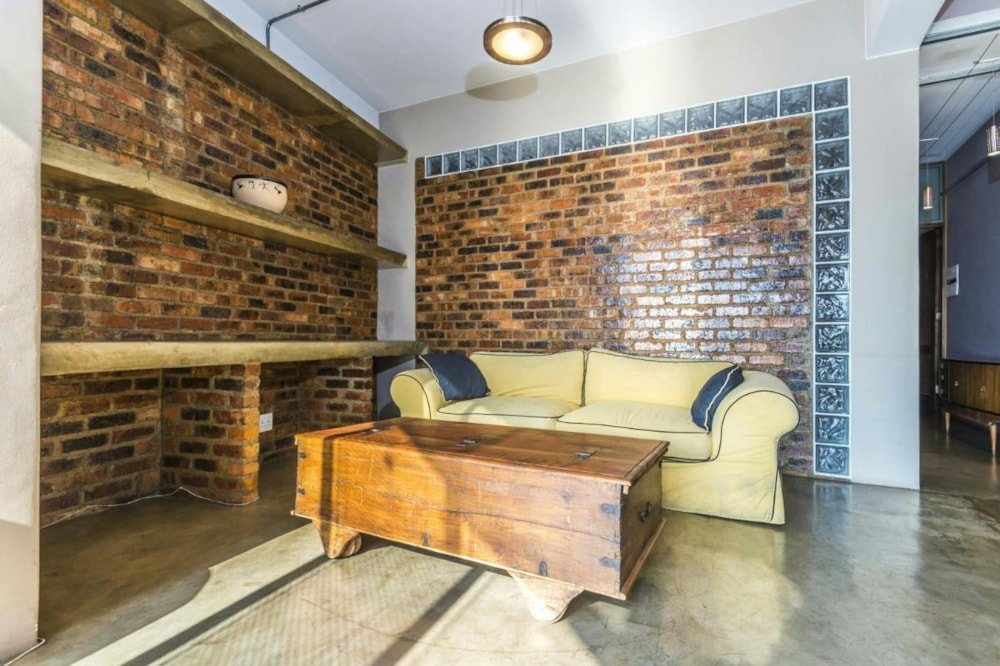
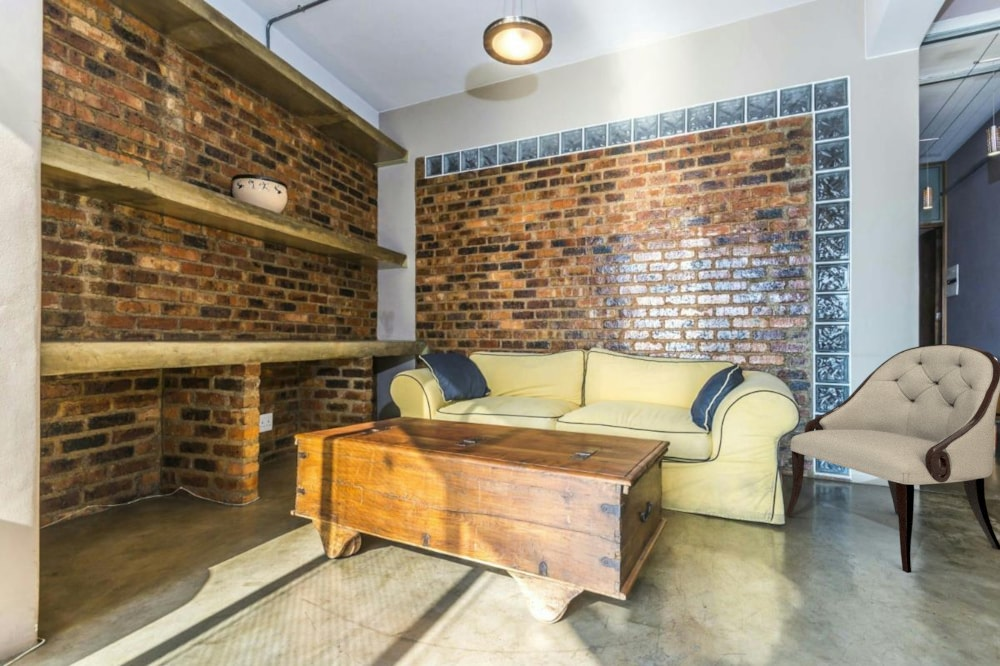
+ armchair [785,343,1000,573]
